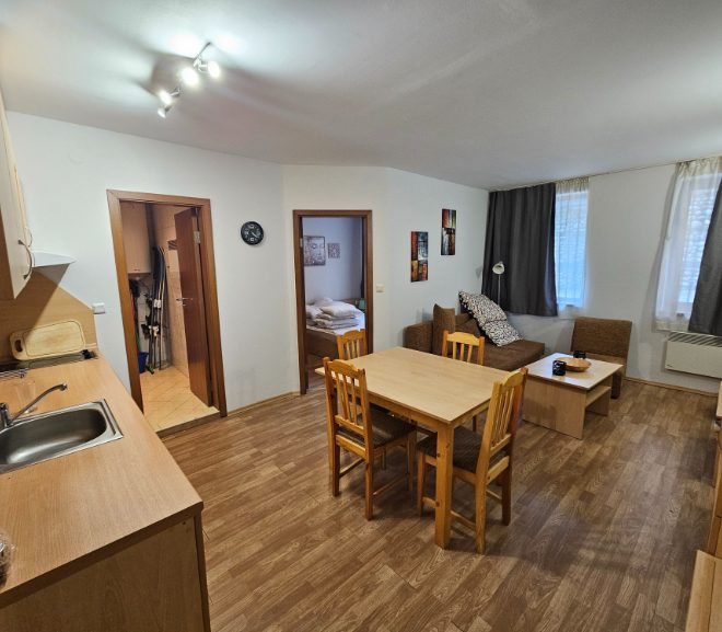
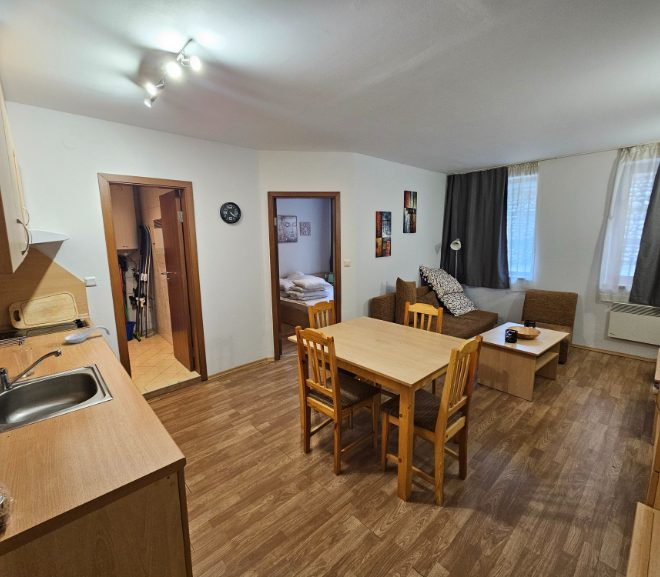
+ spoon rest [63,325,112,344]
